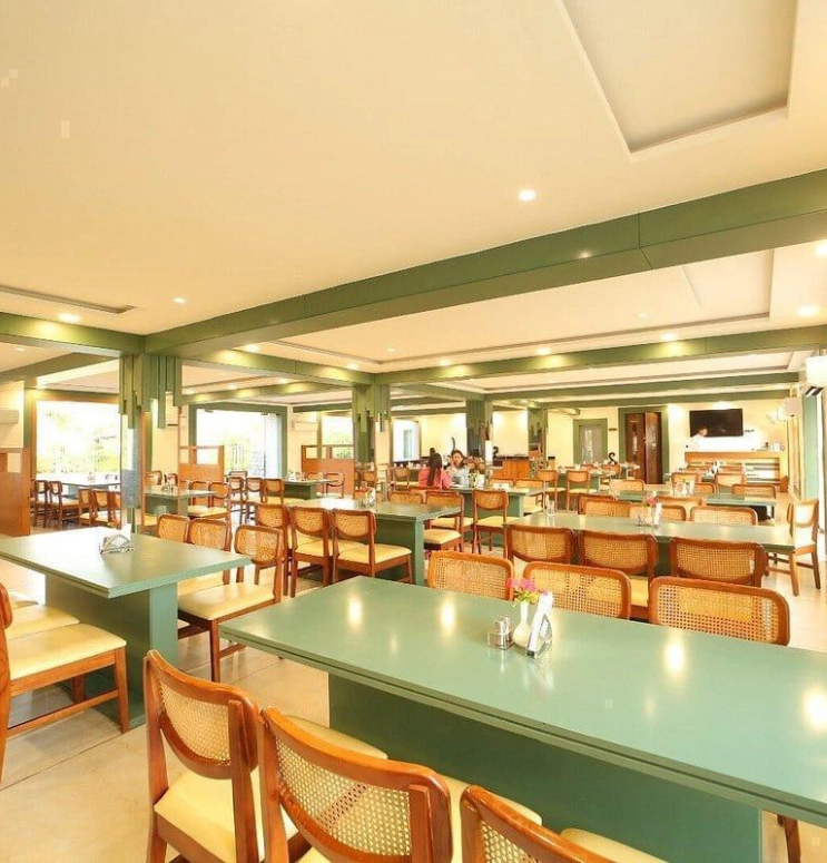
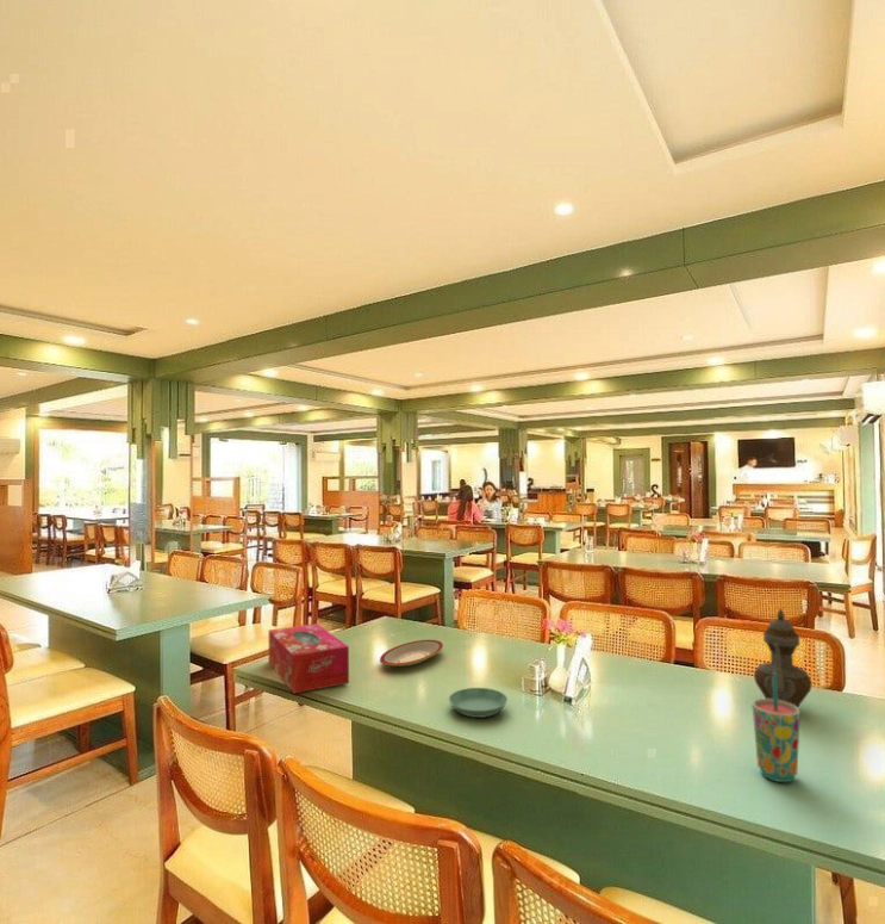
+ tissue box [268,622,350,695]
+ saucer [448,687,509,719]
+ teapot [753,607,812,708]
+ plate [379,639,444,668]
+ cup [752,672,802,783]
